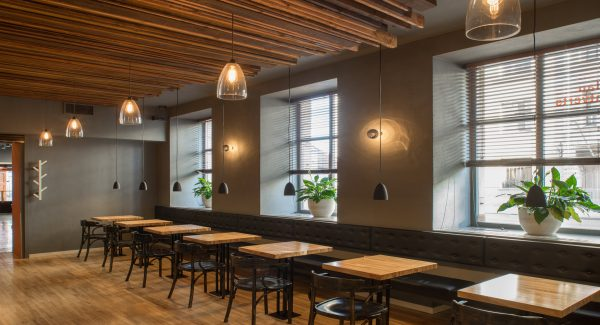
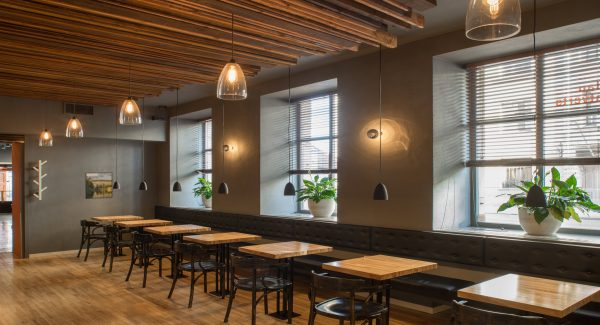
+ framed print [84,171,113,200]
